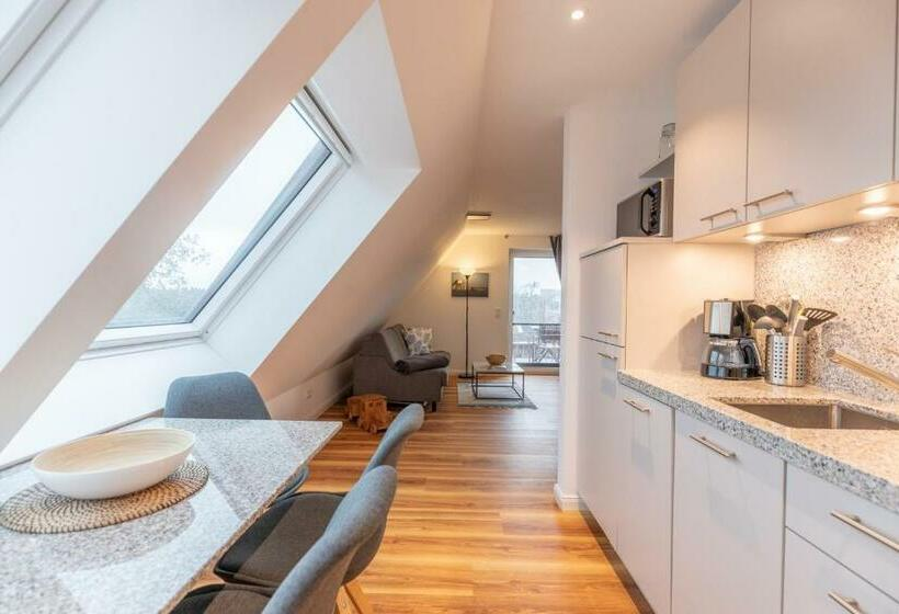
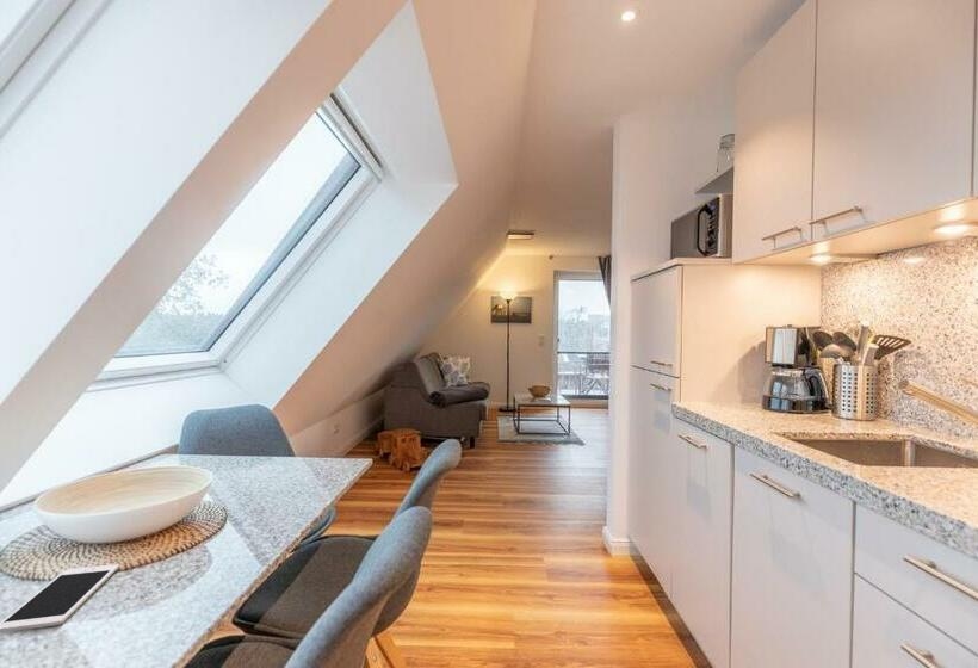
+ cell phone [0,563,120,633]
